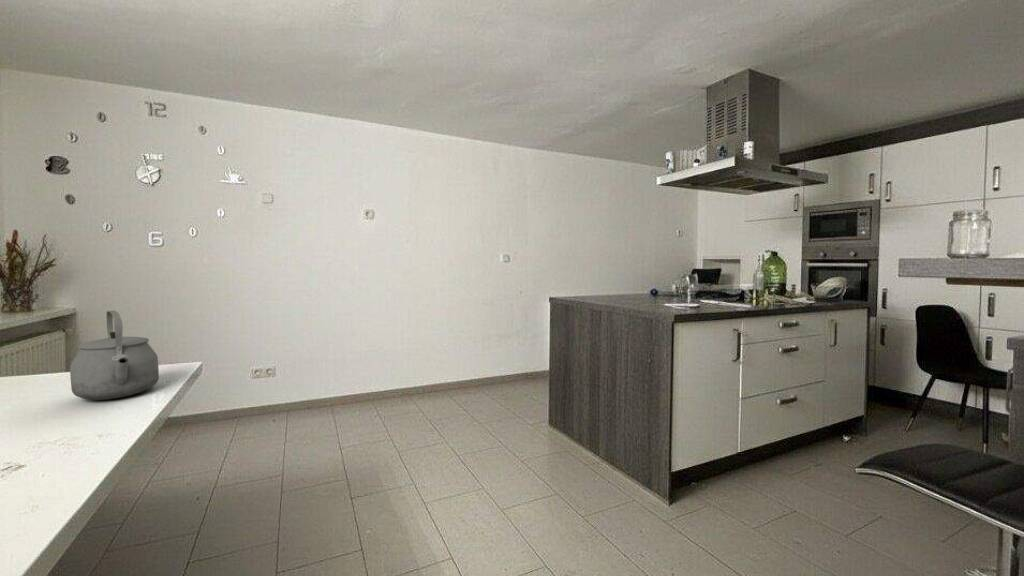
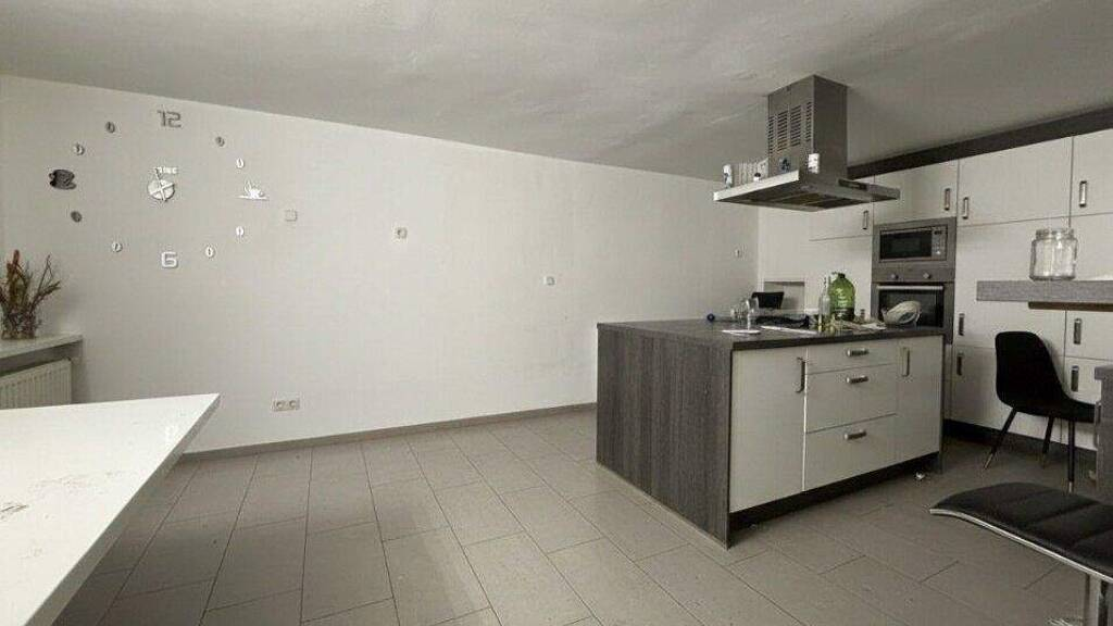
- tea kettle [69,310,160,401]
